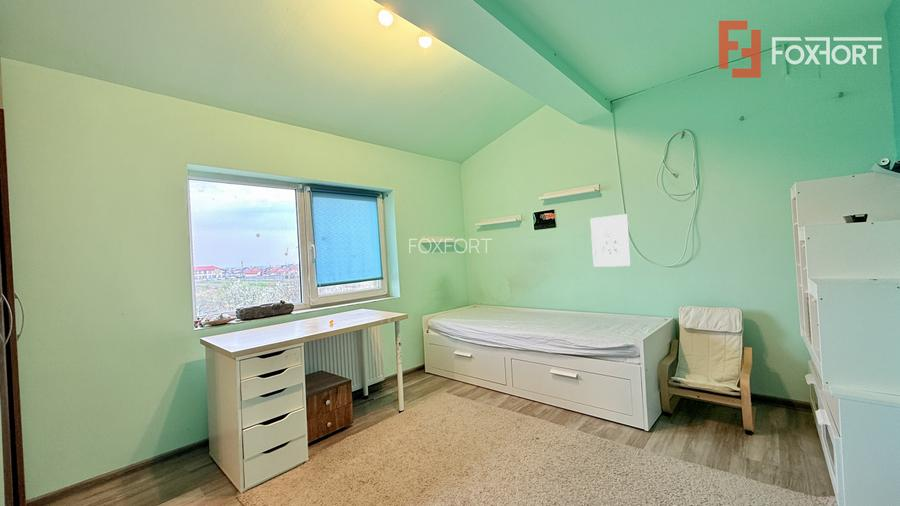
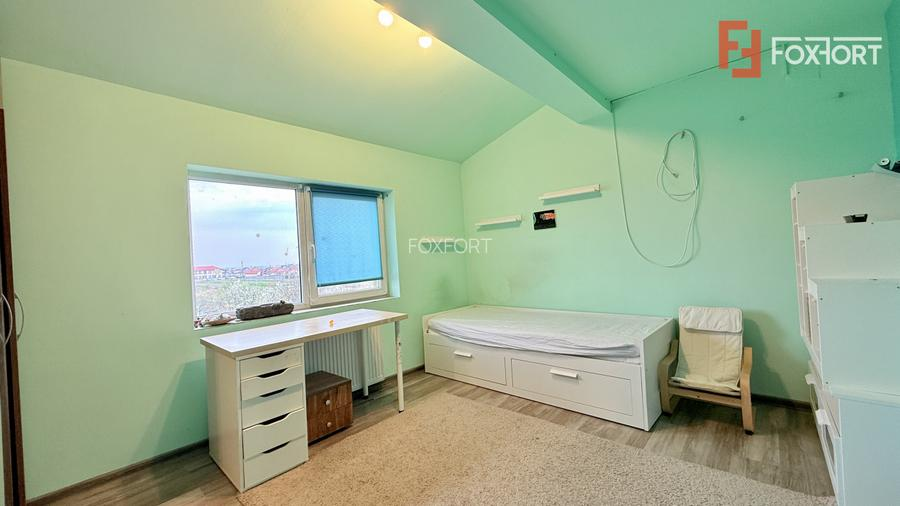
- wall art [589,213,632,268]
